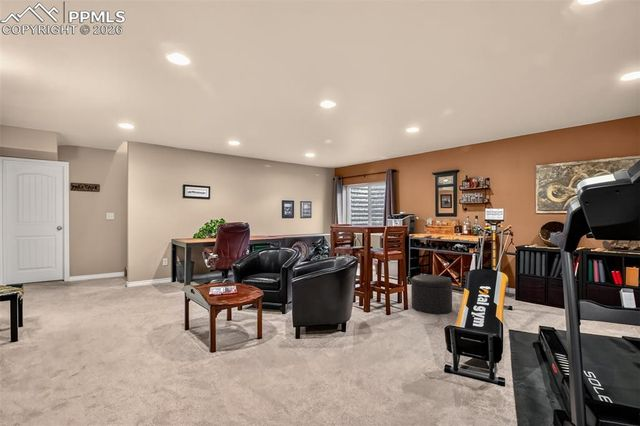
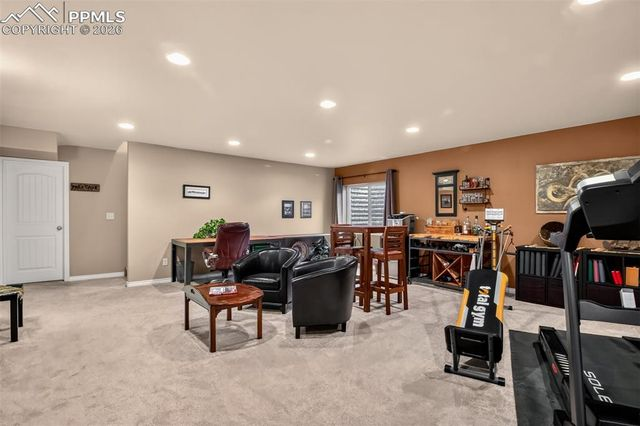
- ottoman [410,274,453,315]
